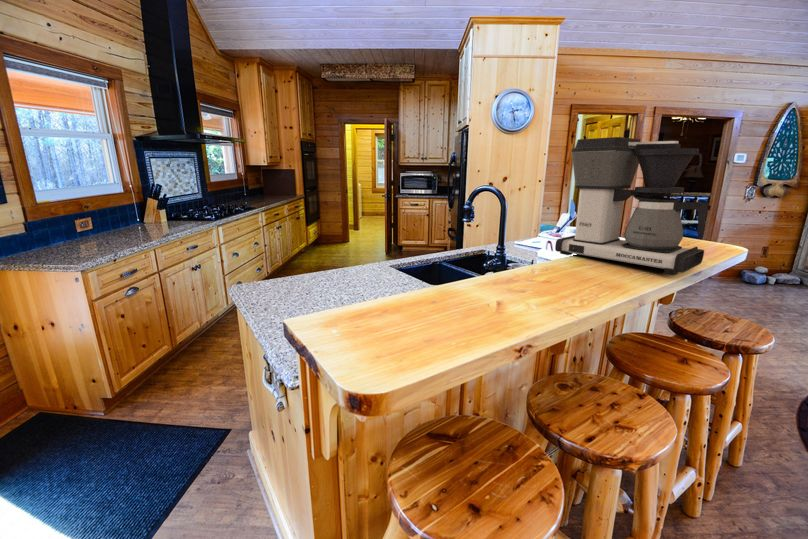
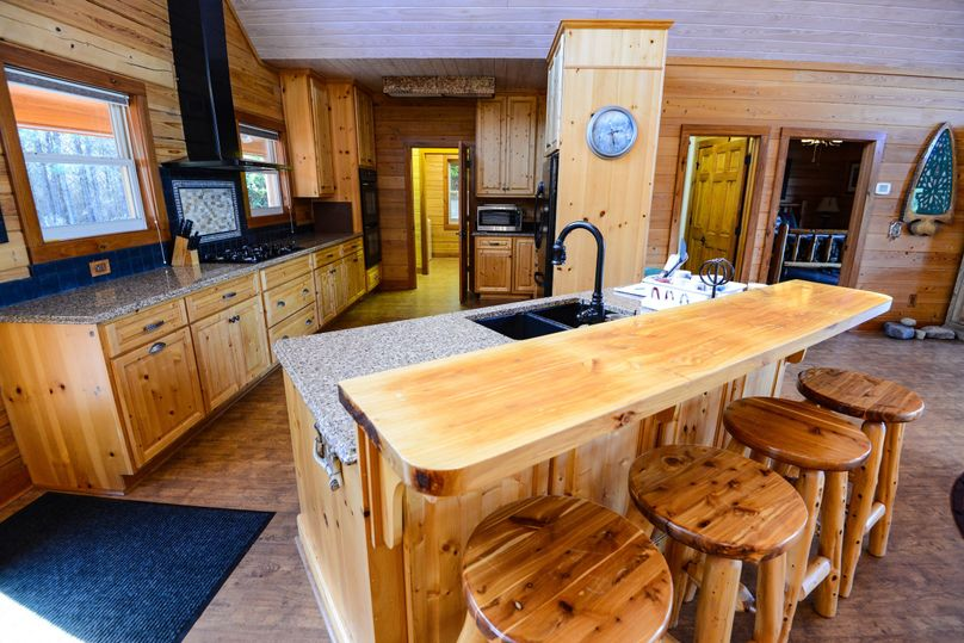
- coffee maker [554,136,709,276]
